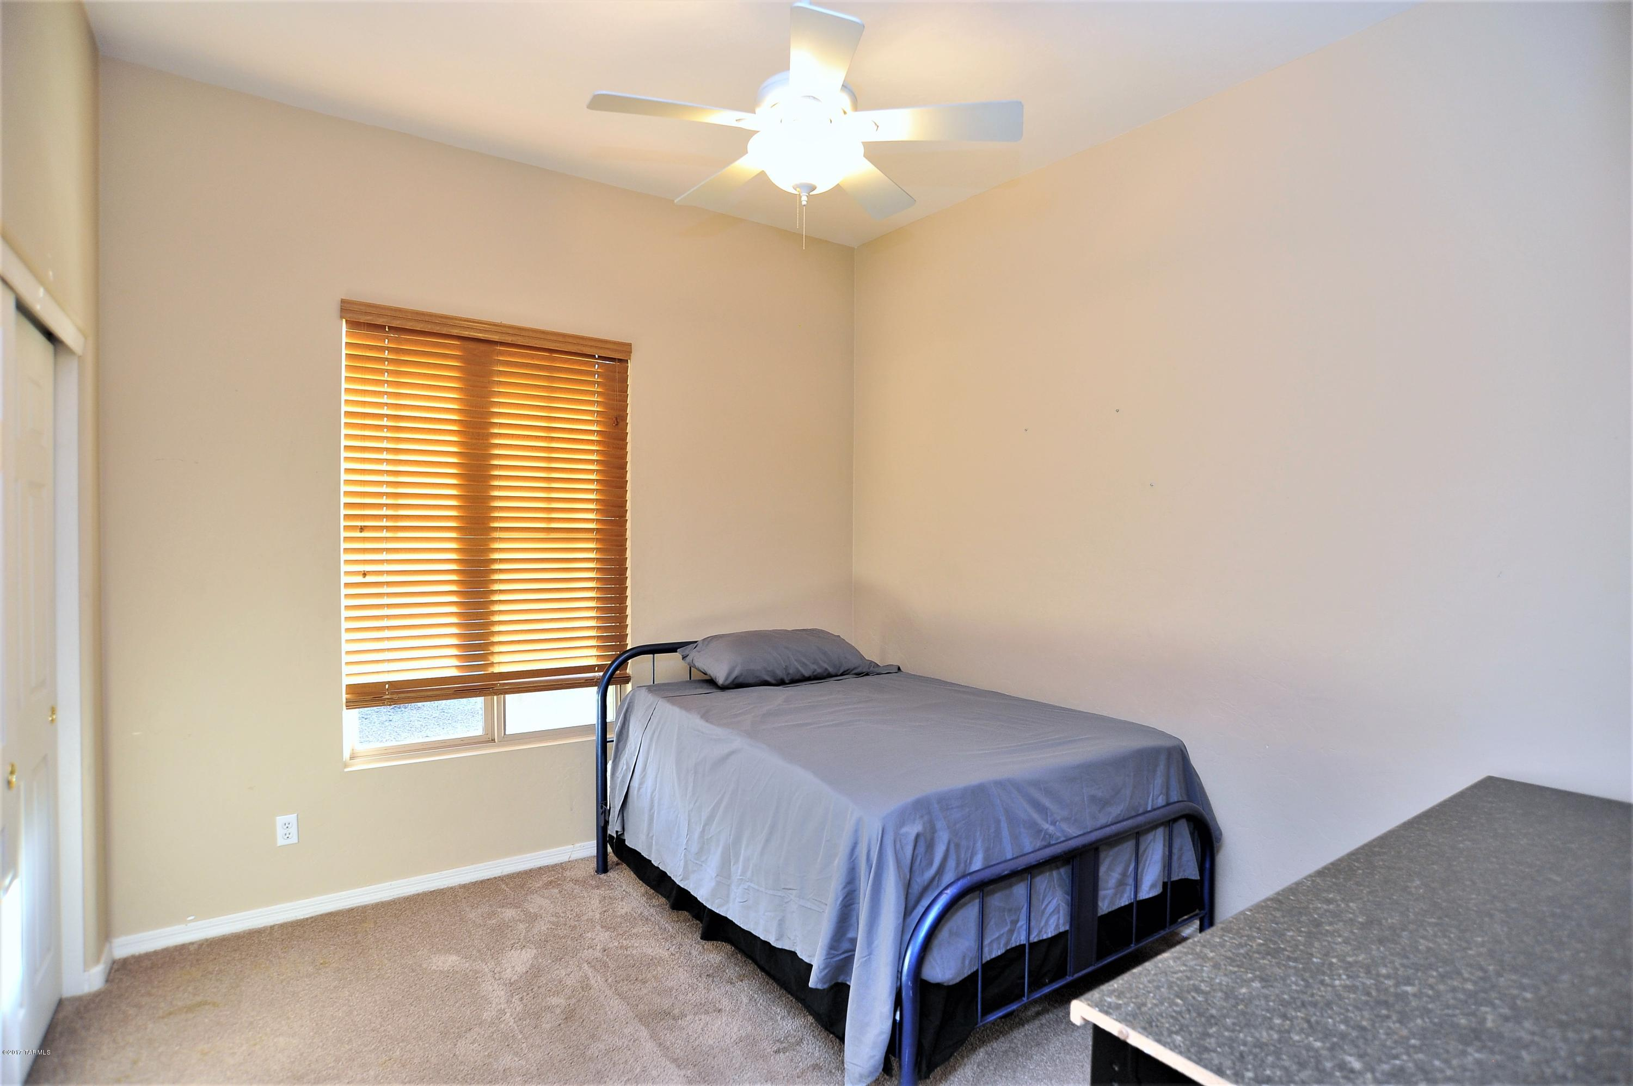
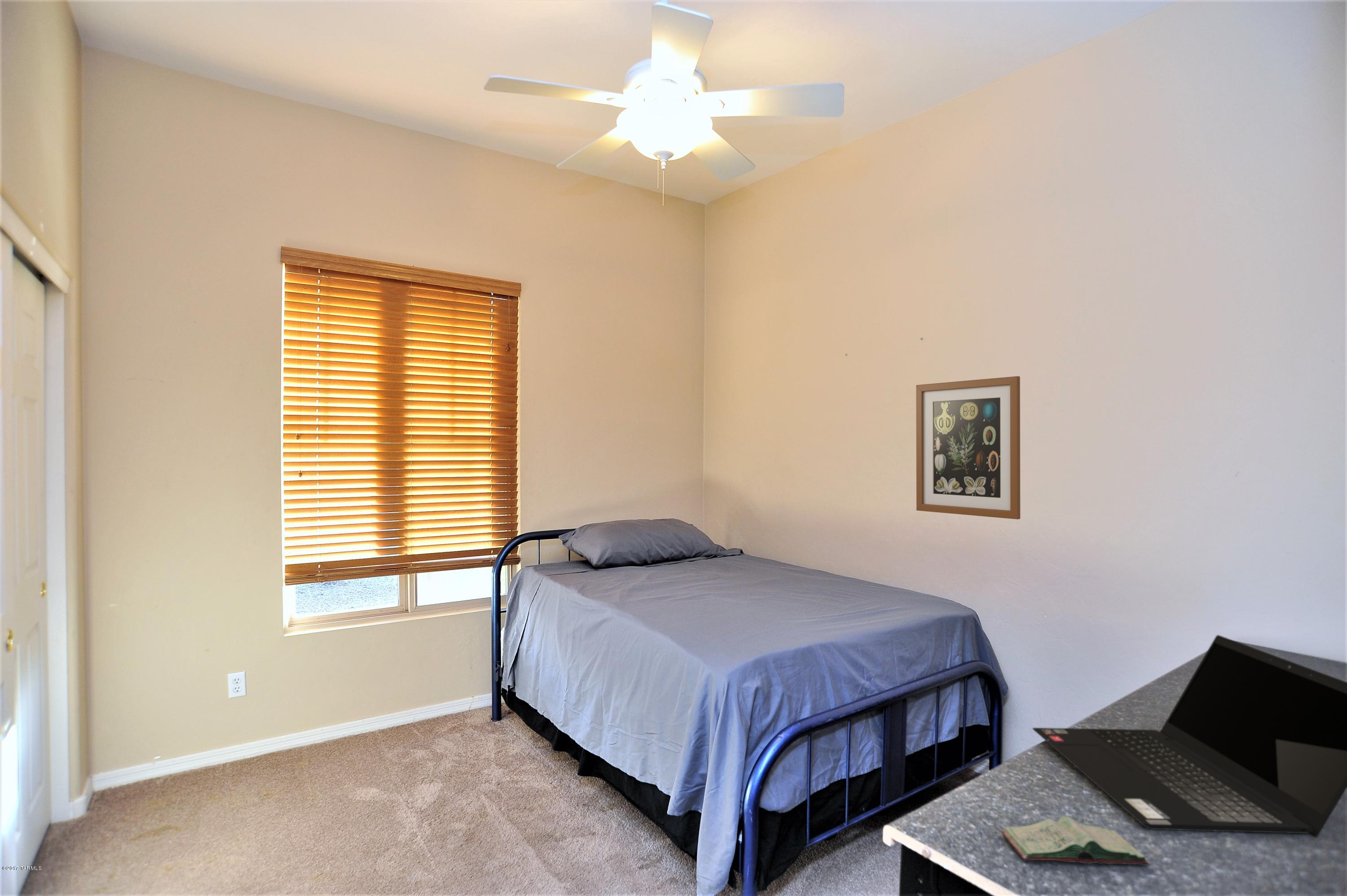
+ wall art [916,376,1021,520]
+ laptop computer [1032,634,1347,838]
+ book [1000,816,1151,866]
